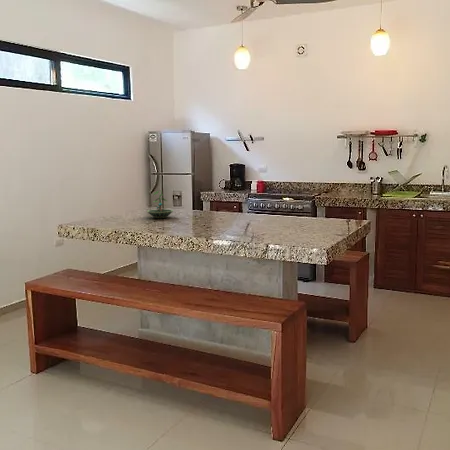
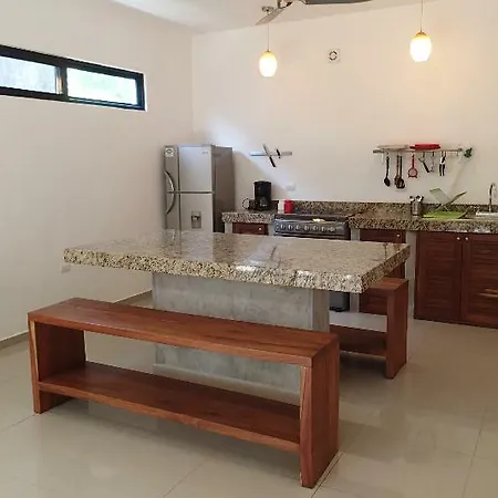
- terrarium [146,189,174,219]
